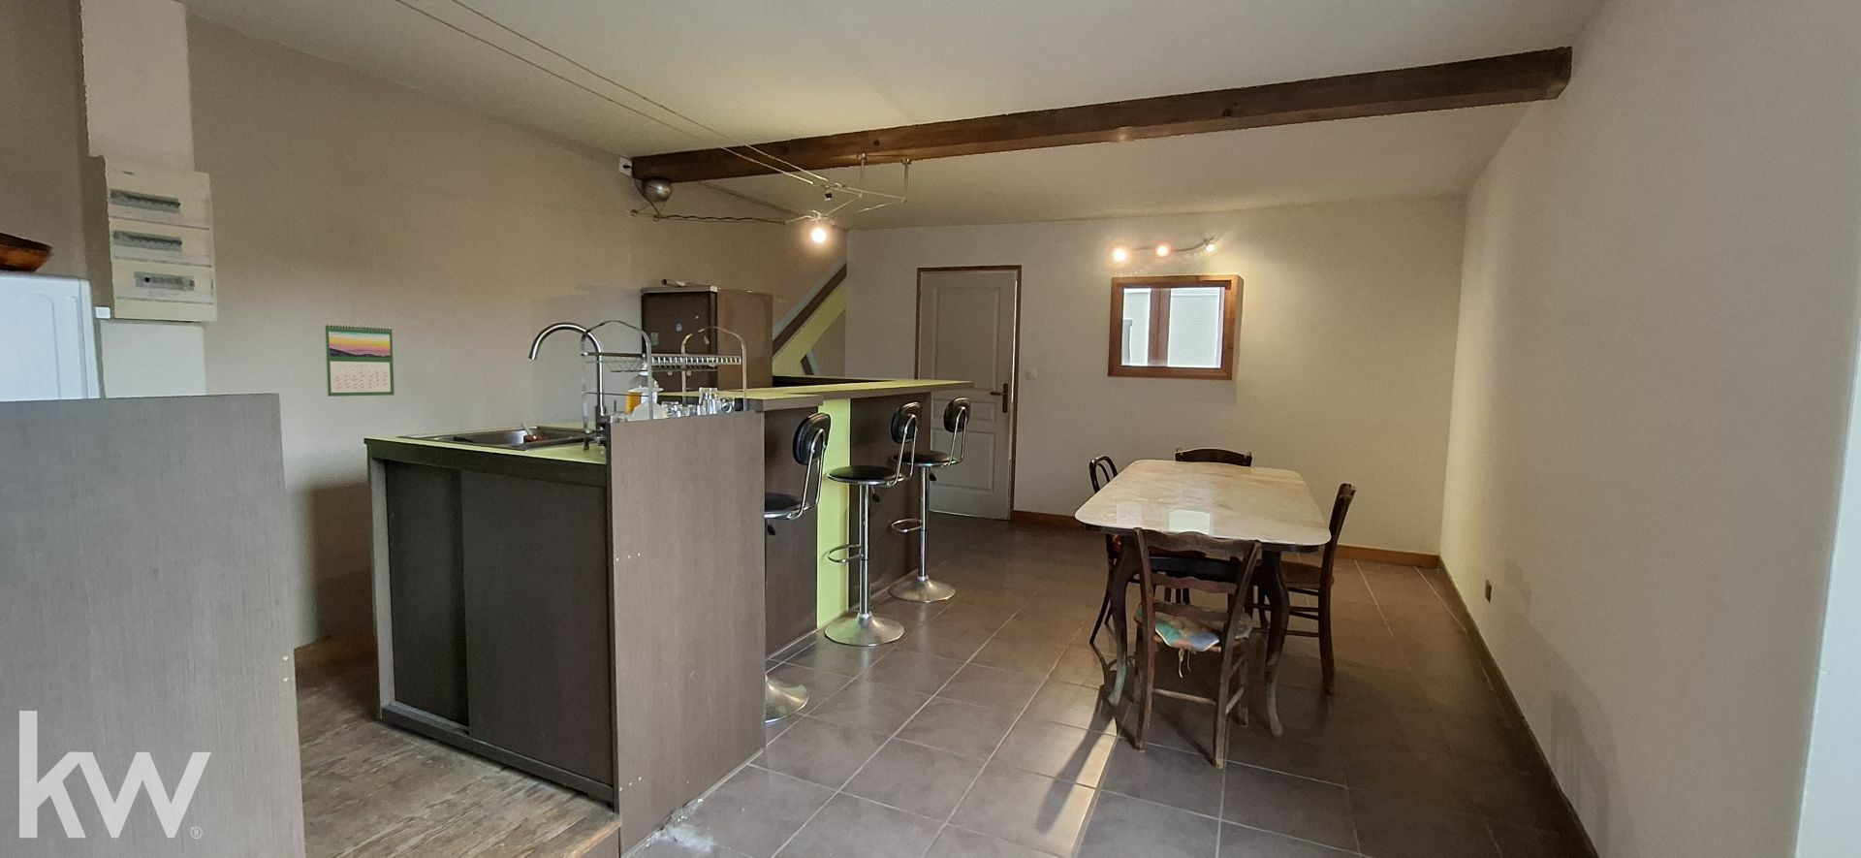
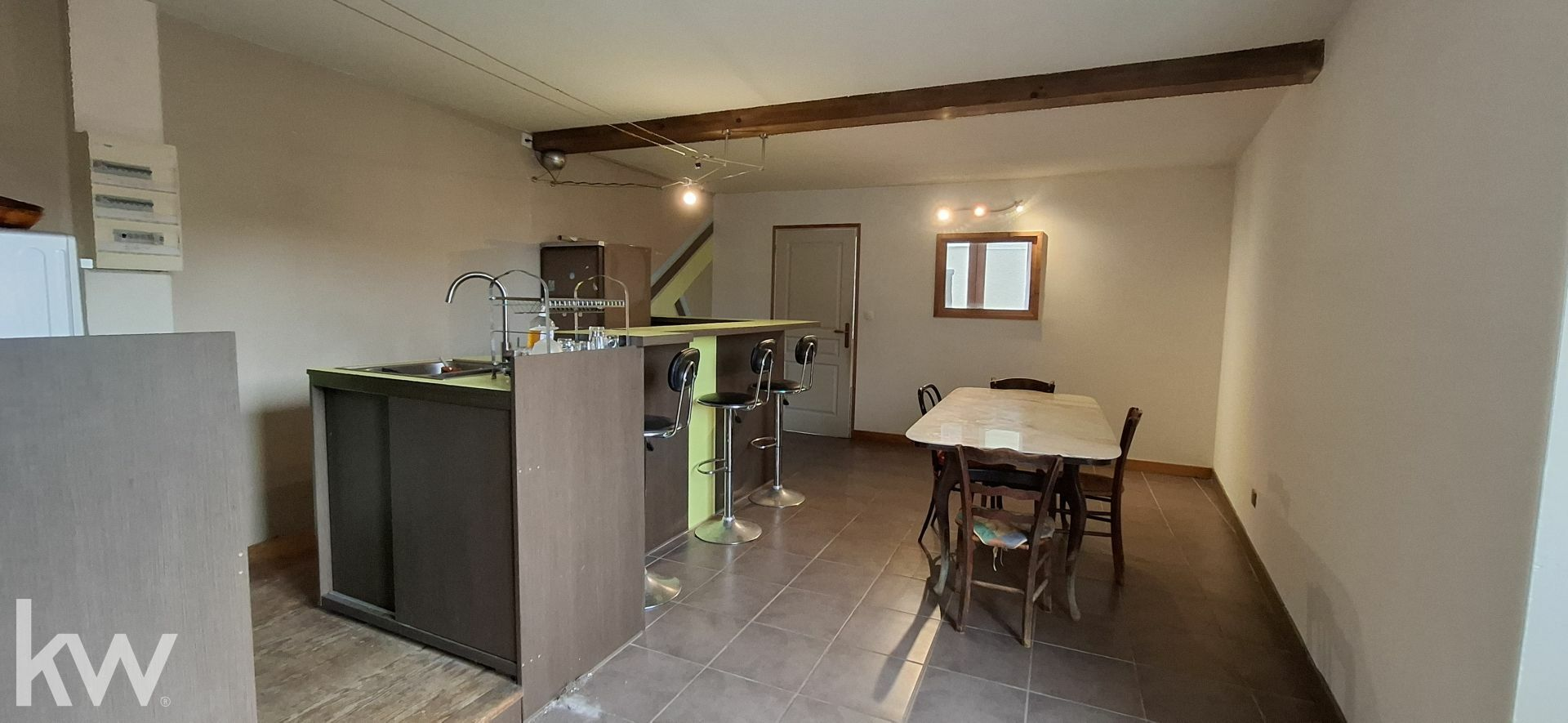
- calendar [324,322,395,398]
